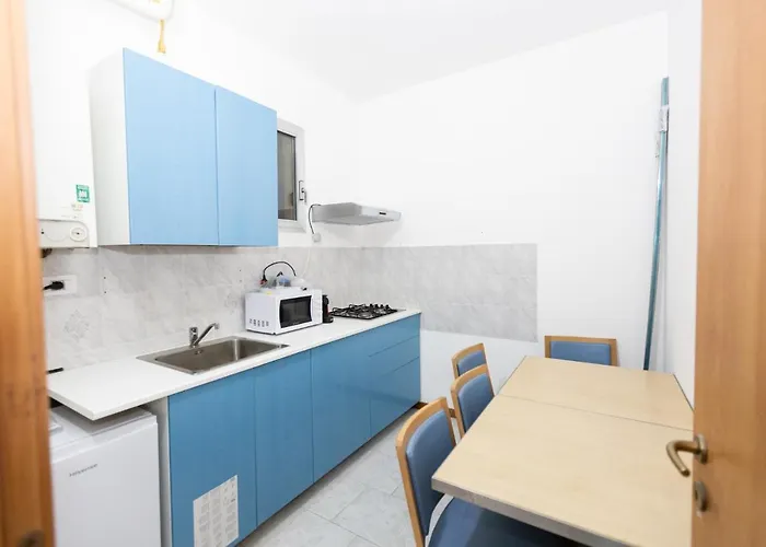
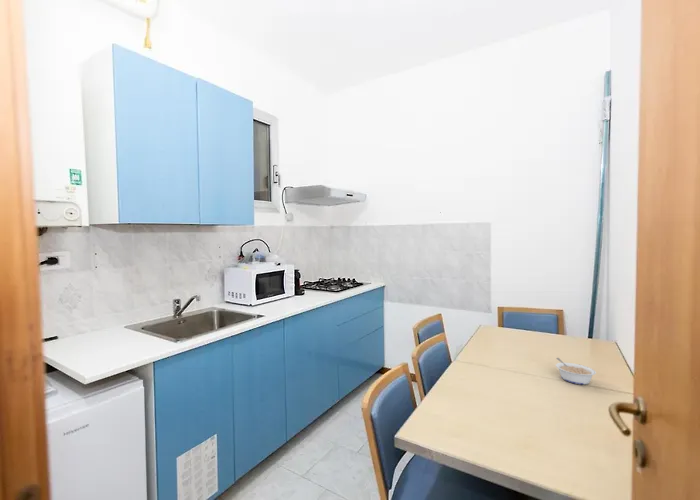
+ legume [555,357,597,385]
